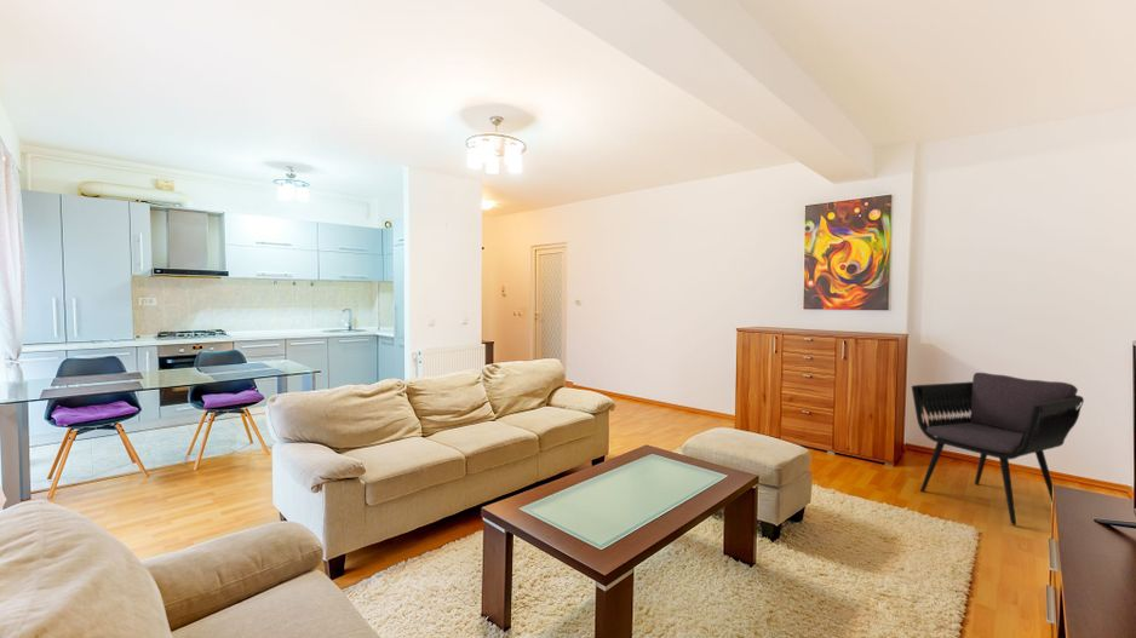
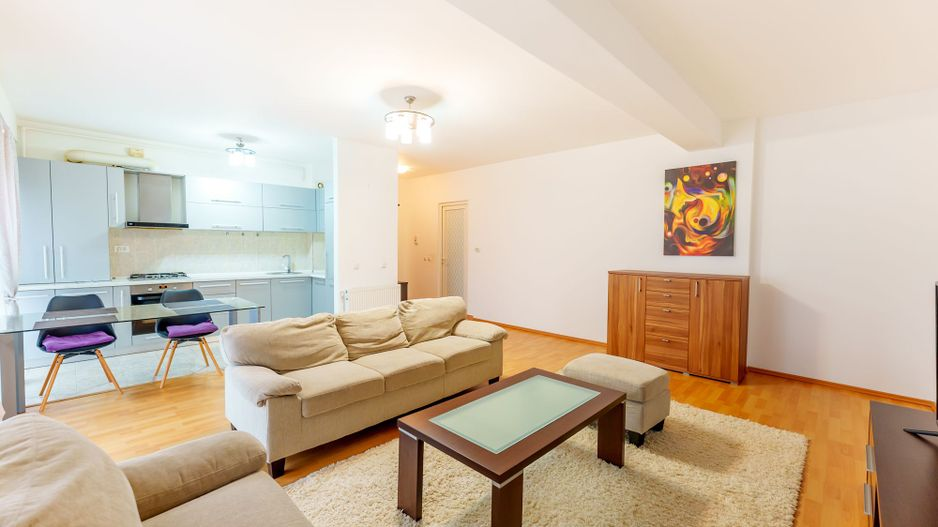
- armchair [911,372,1085,527]
